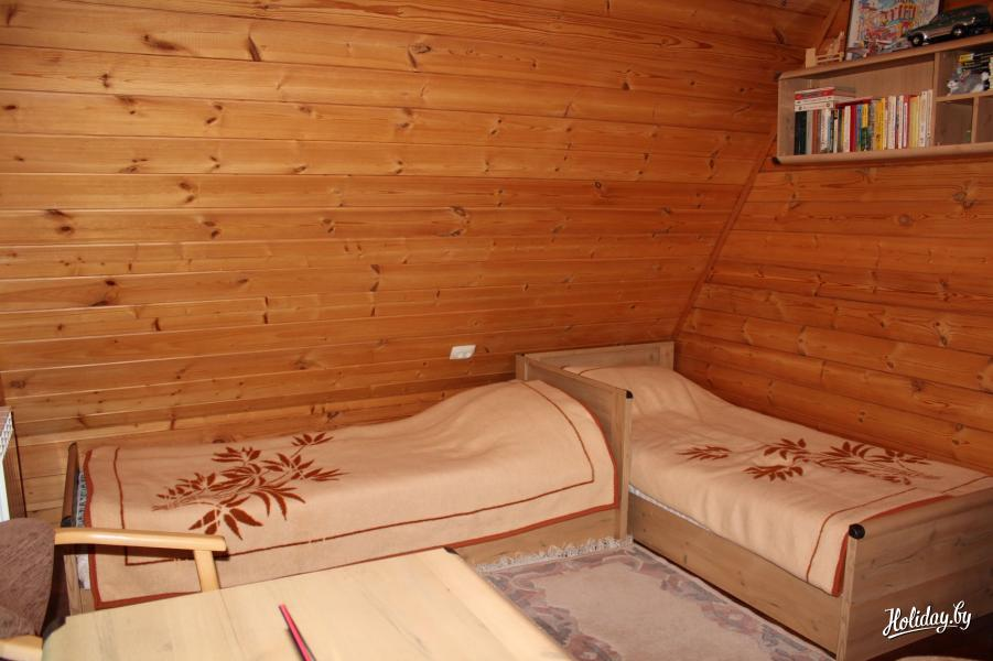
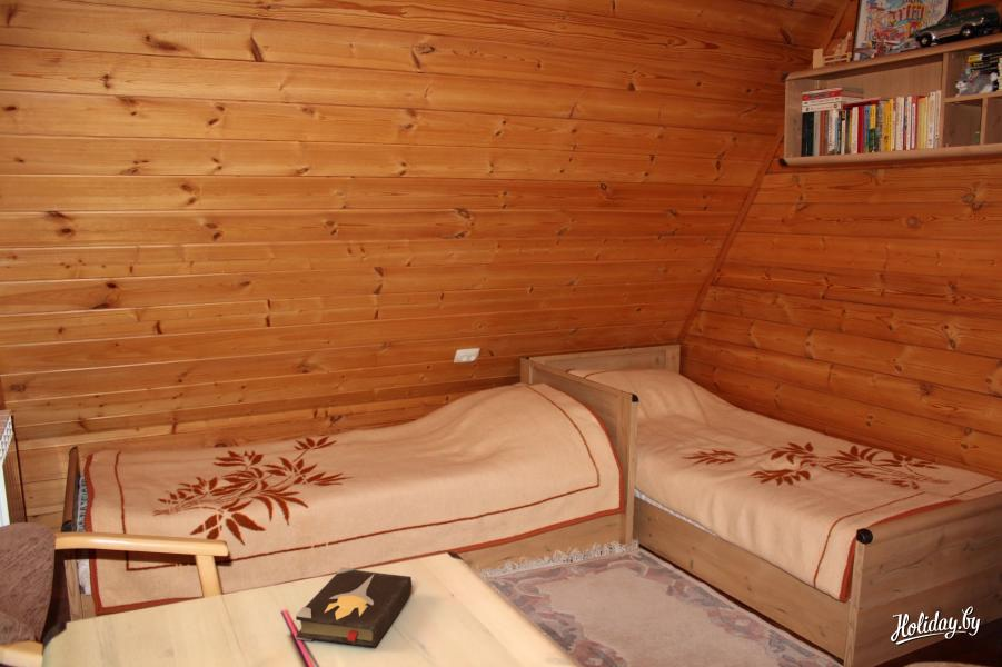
+ hardback book [295,567,413,648]
